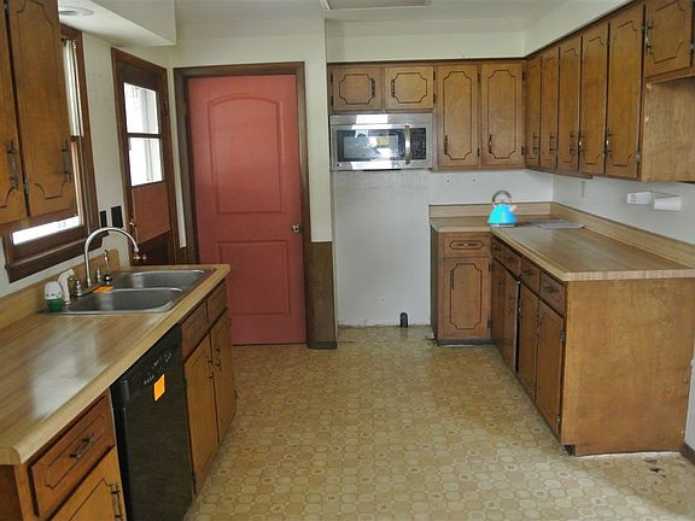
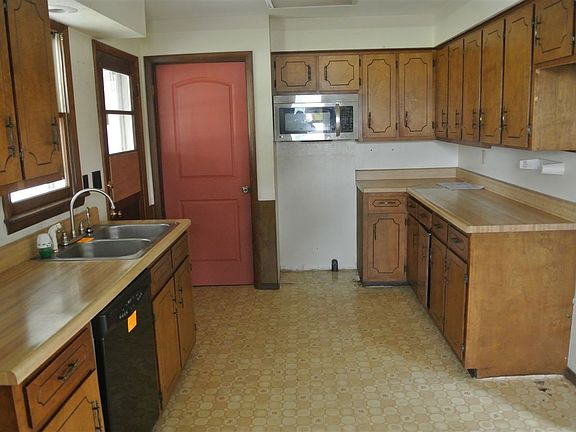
- kettle [486,189,518,228]
